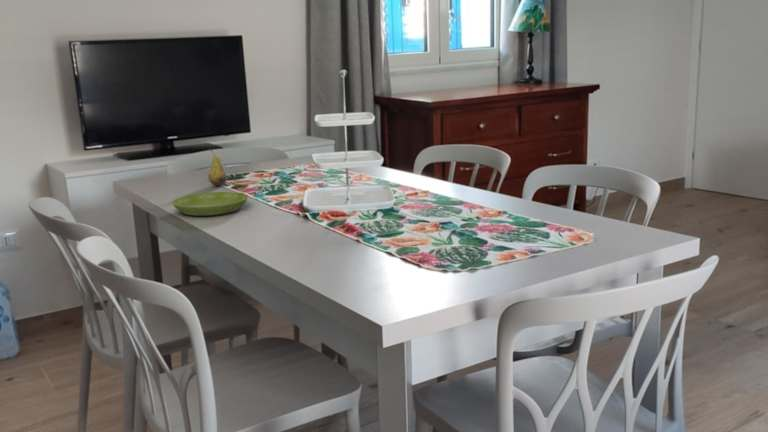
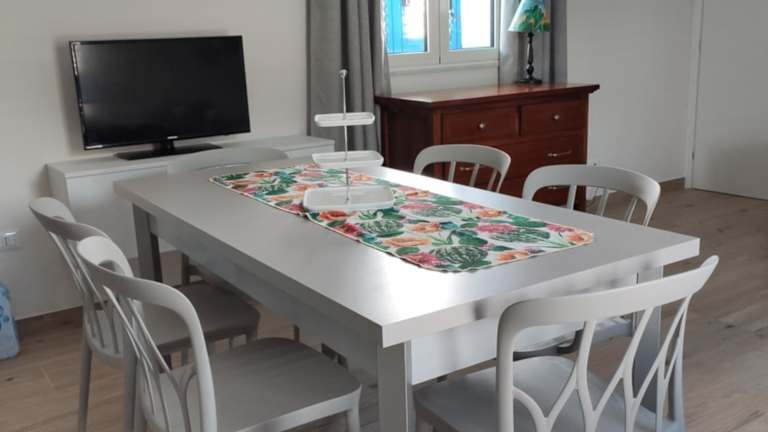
- fruit [208,147,227,187]
- saucer [171,191,249,217]
